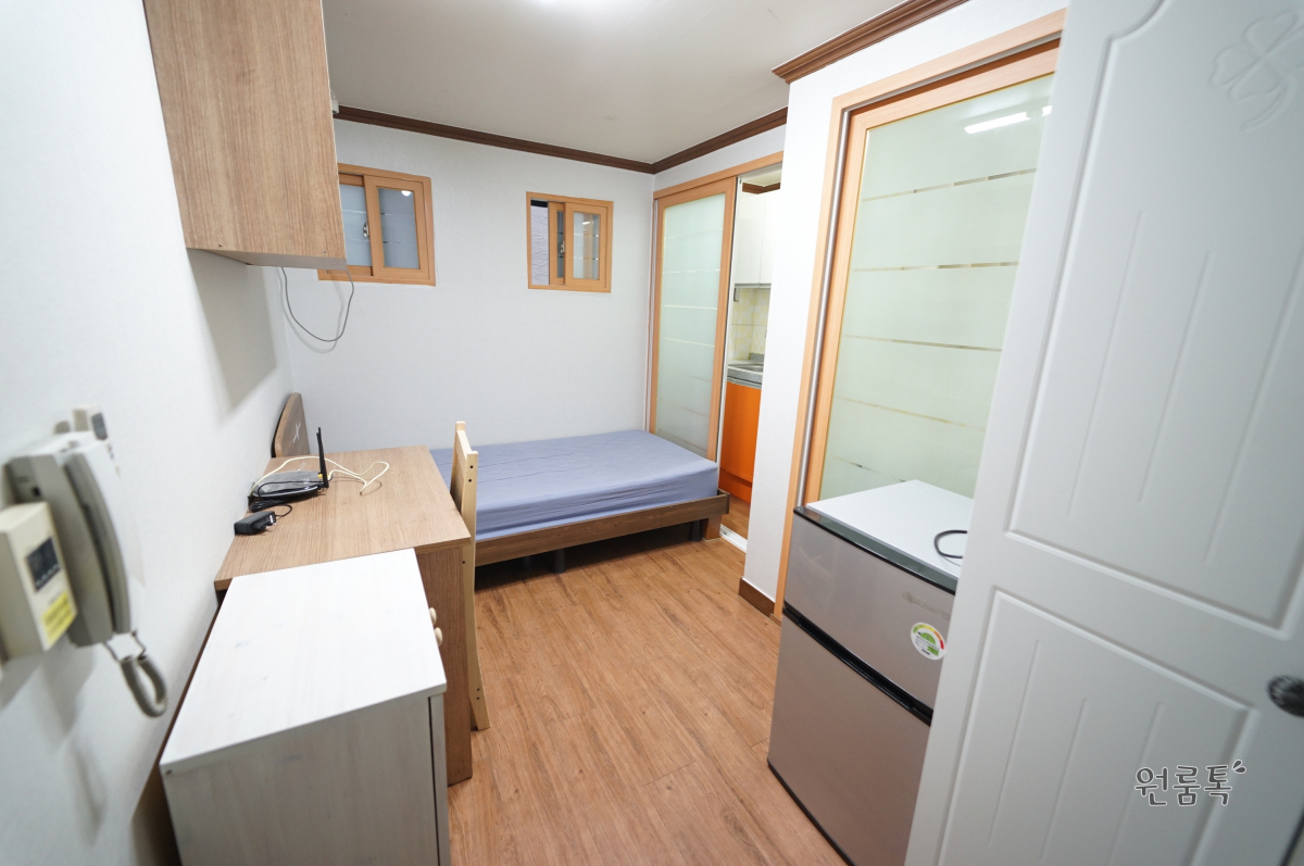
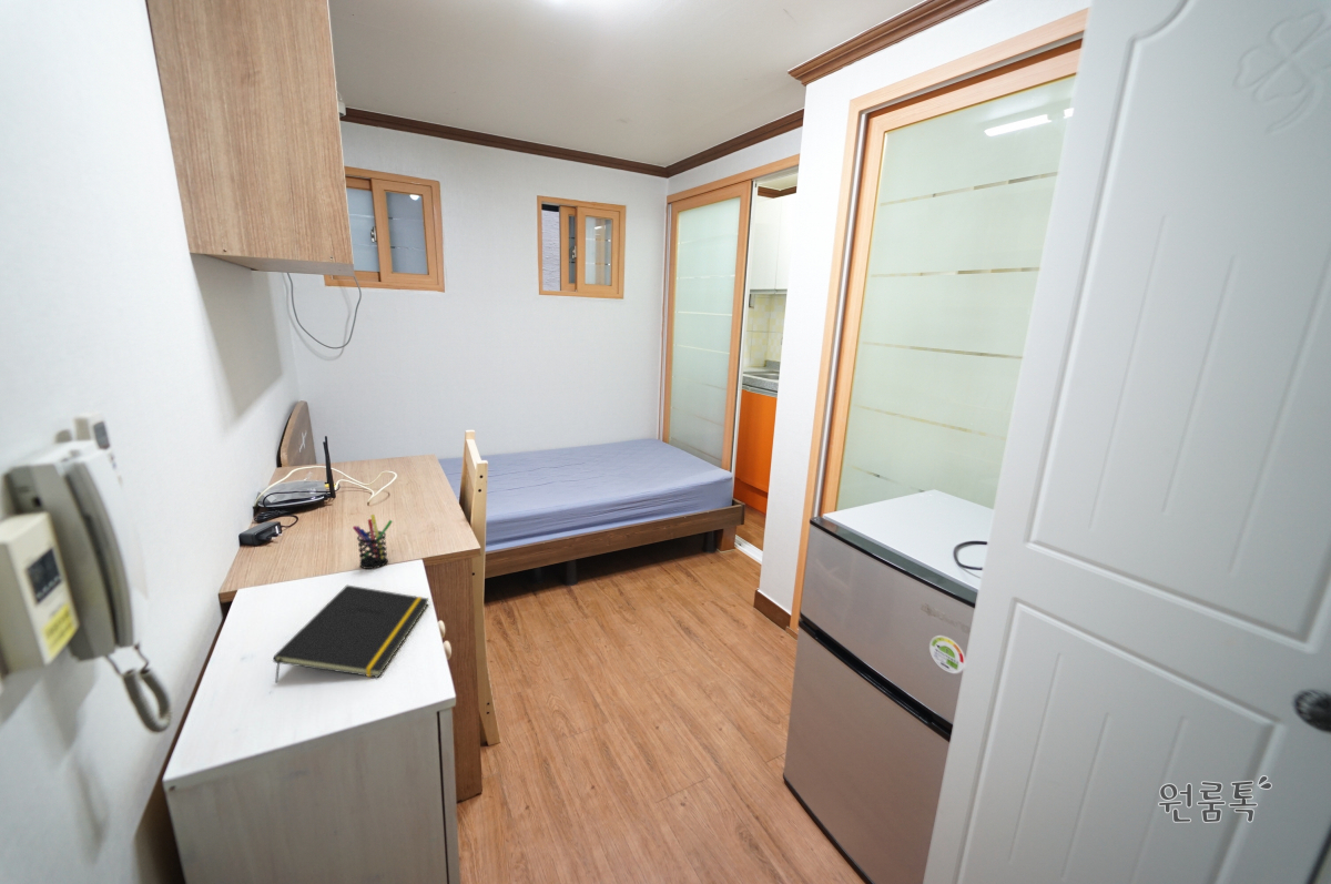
+ pen holder [352,514,394,570]
+ notepad [272,585,430,683]
